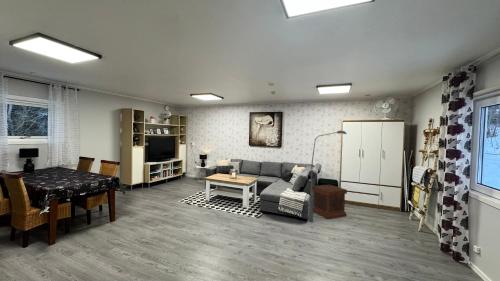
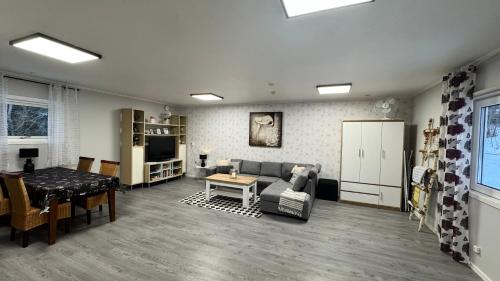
- side table [312,184,348,220]
- floor lamp [307,130,347,223]
